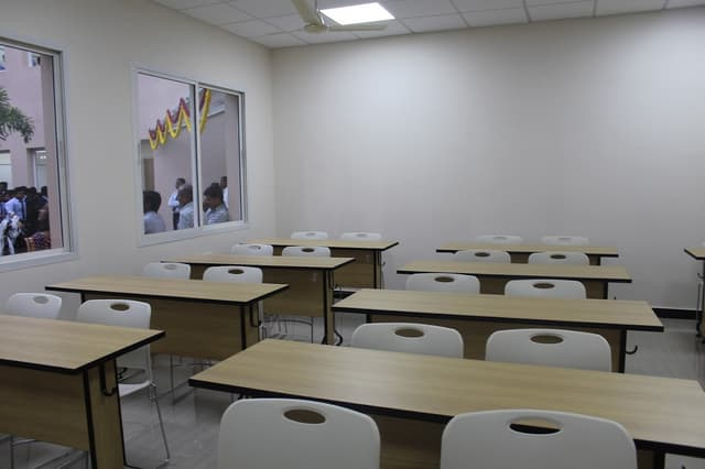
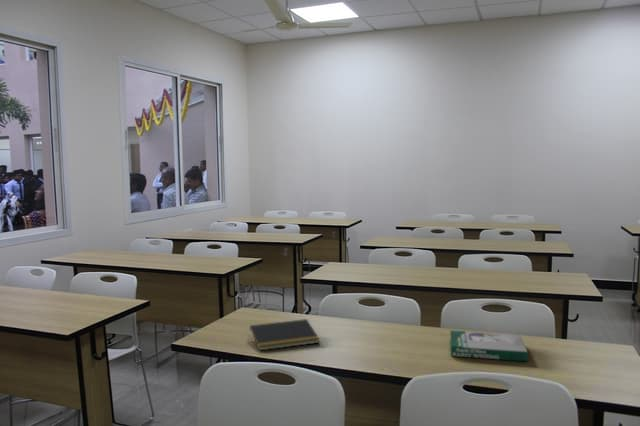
+ book [449,330,529,363]
+ notepad [248,318,321,352]
